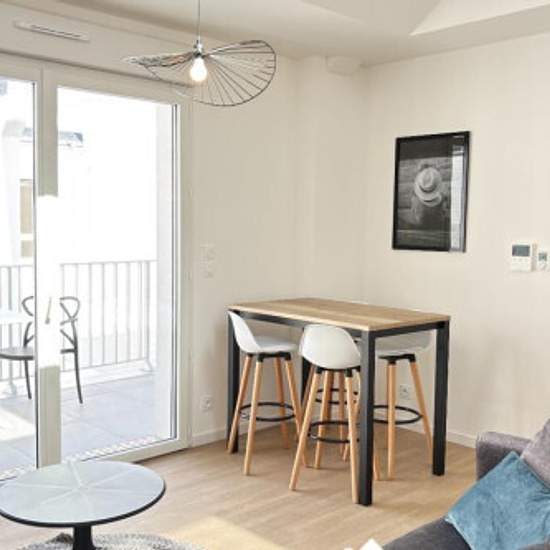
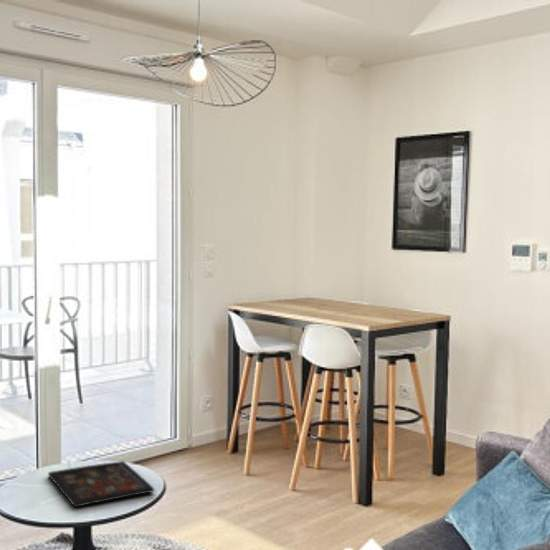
+ decorative tray [47,460,155,508]
